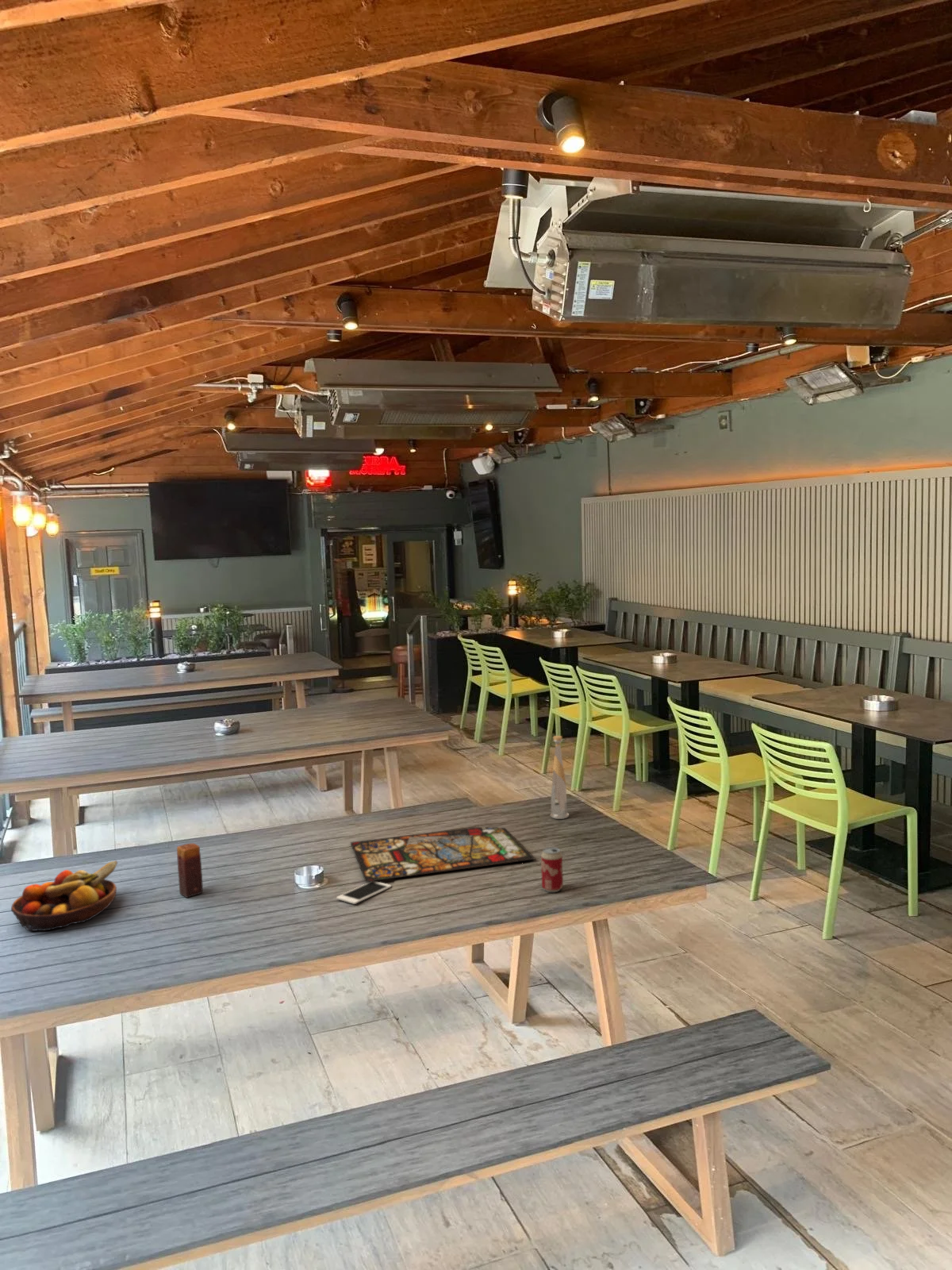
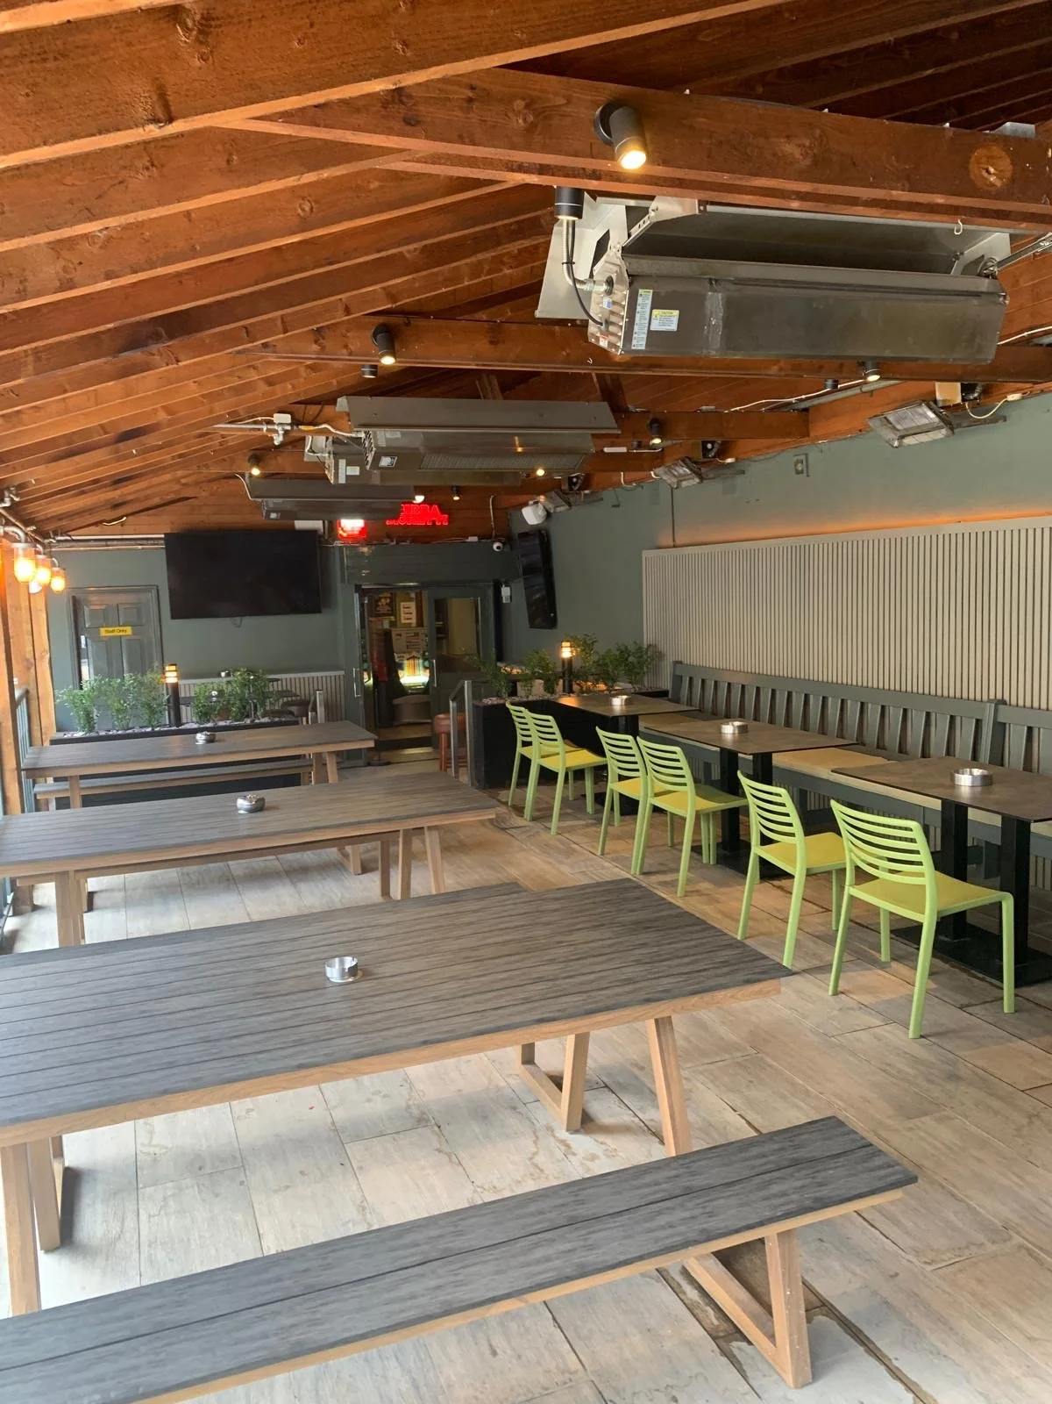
- cell phone [336,880,392,905]
- stained glass panel [350,826,536,883]
- fruit bowl [10,860,118,932]
- candle [176,843,204,899]
- beverage can [540,846,564,893]
- bottle [550,735,570,820]
